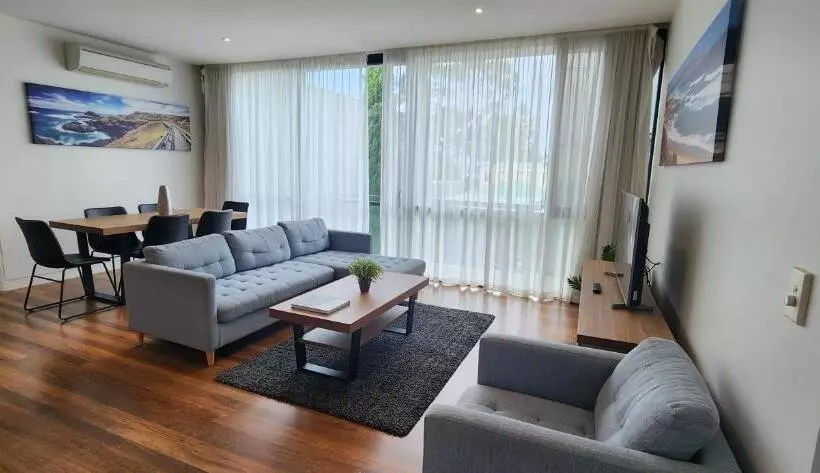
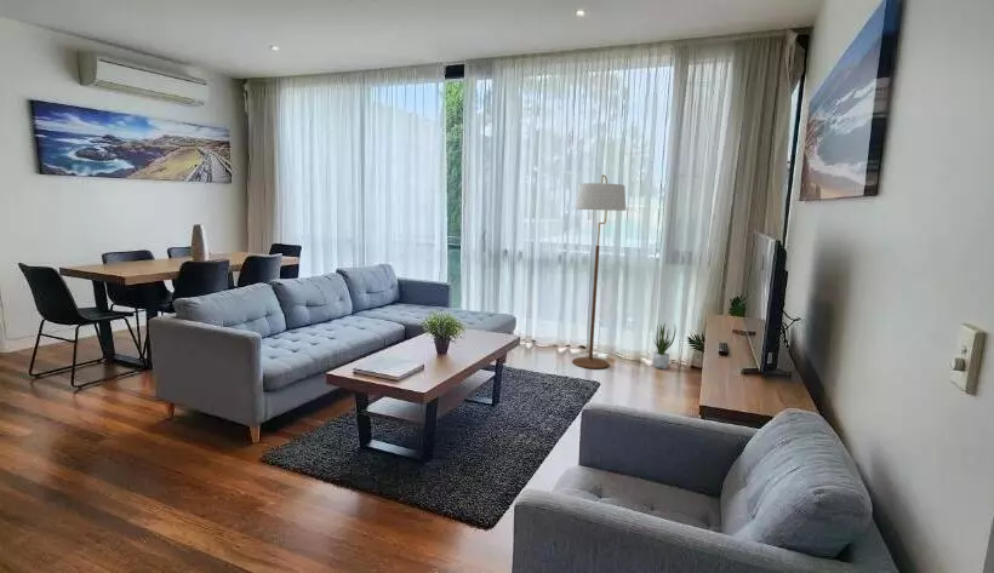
+ floor lamp [571,173,627,369]
+ potted plant [652,322,676,371]
